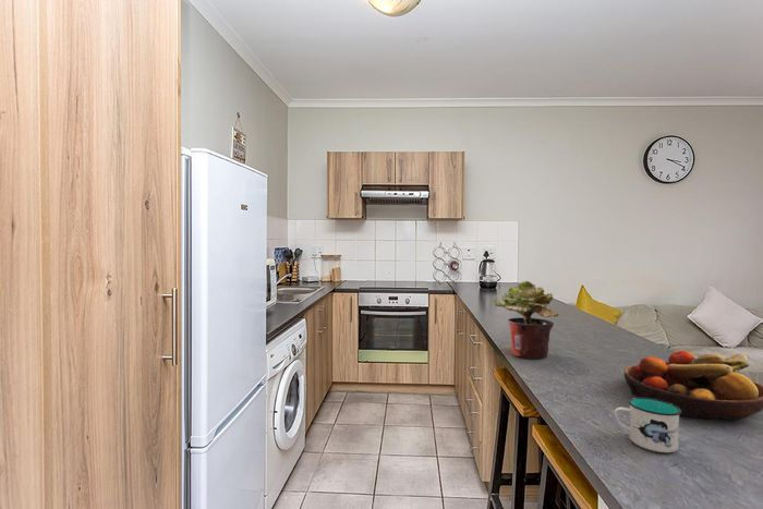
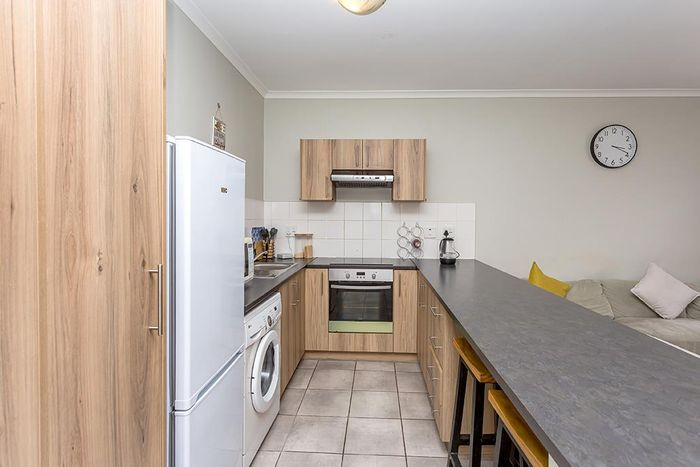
- fruit bowl [623,350,763,421]
- mug [614,396,681,453]
- potted plant [493,280,559,360]
